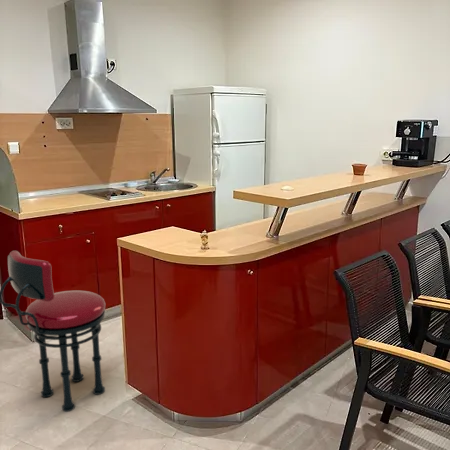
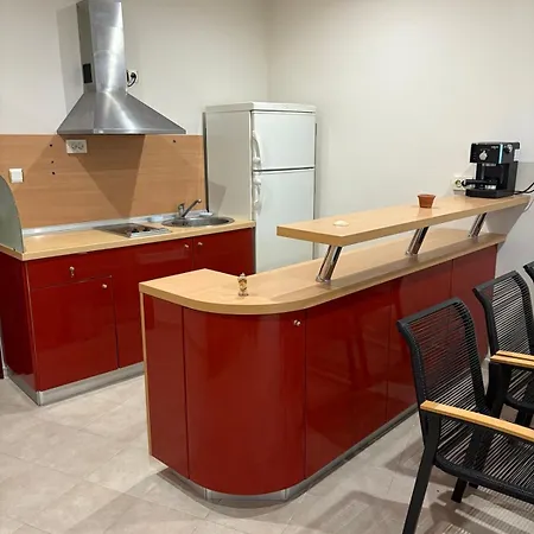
- stool [0,250,106,413]
